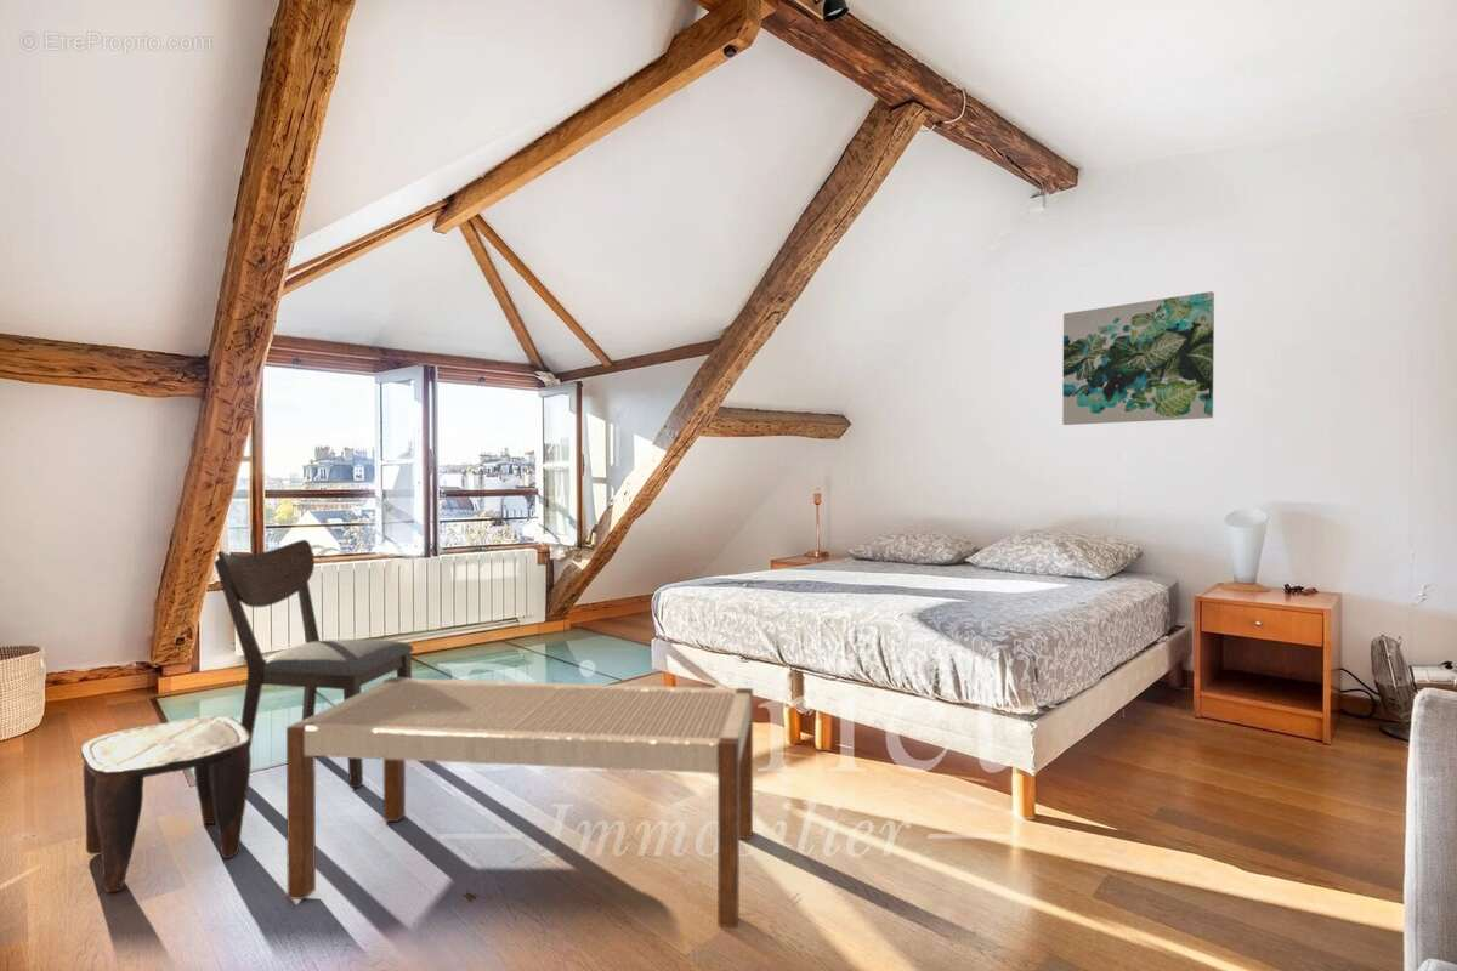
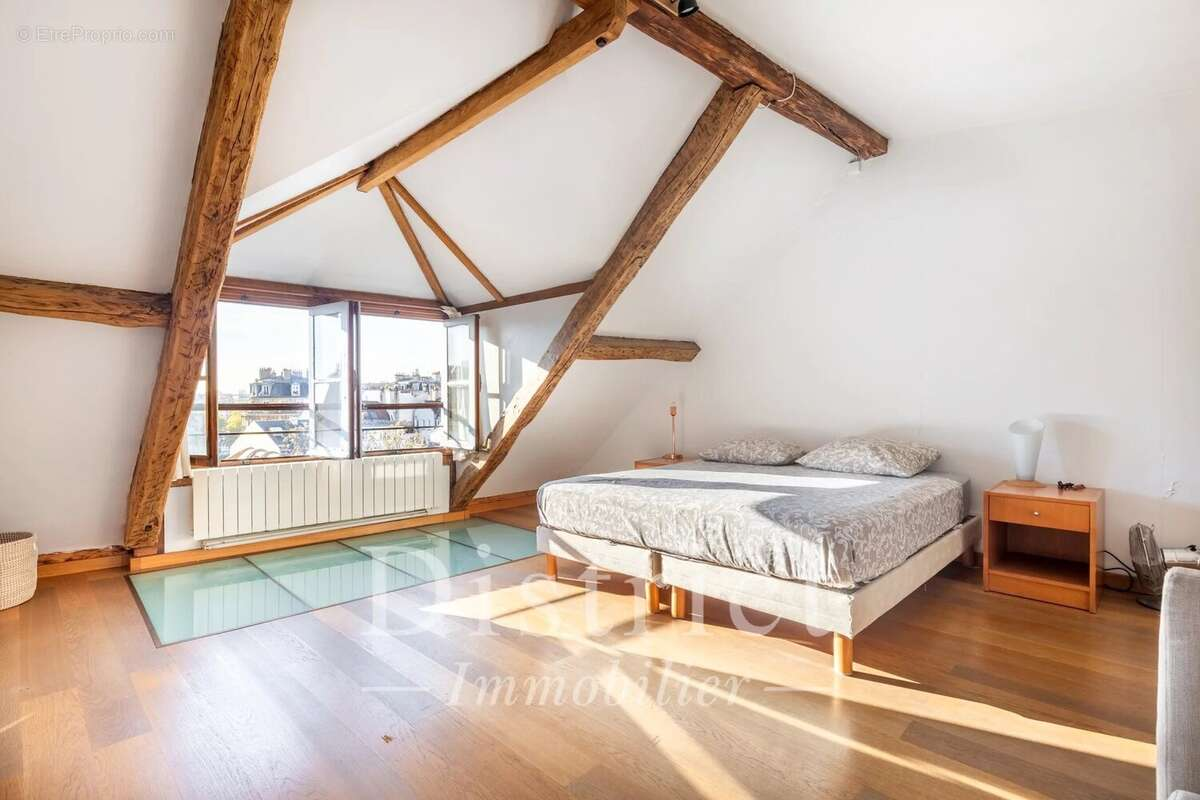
- chair [212,539,414,789]
- bench [285,676,754,929]
- stool [80,715,253,893]
- wall art [1061,290,1215,426]
